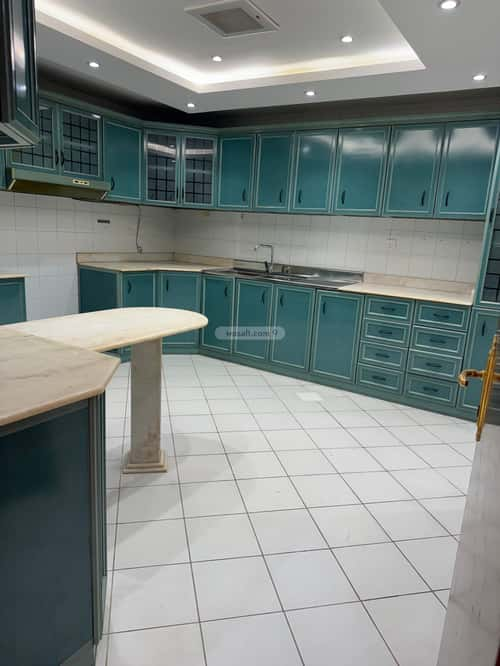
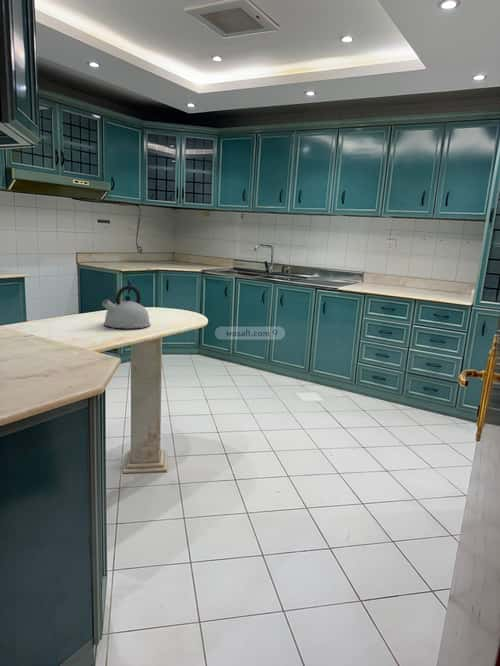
+ kettle [101,284,151,329]
